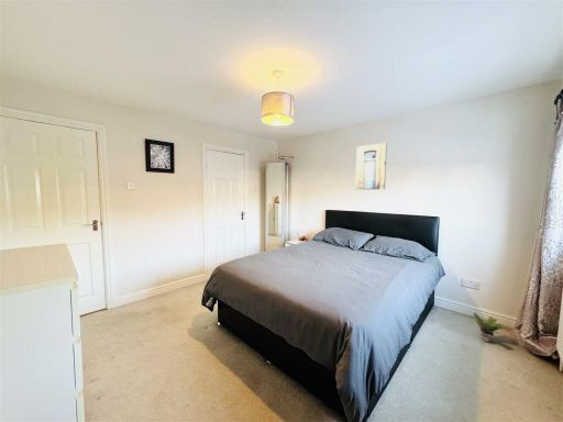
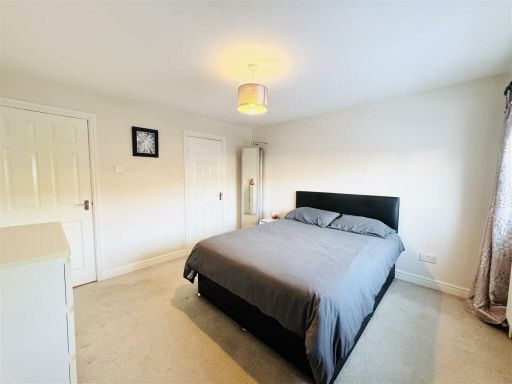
- wall art [354,142,388,190]
- potted plant [472,312,507,344]
